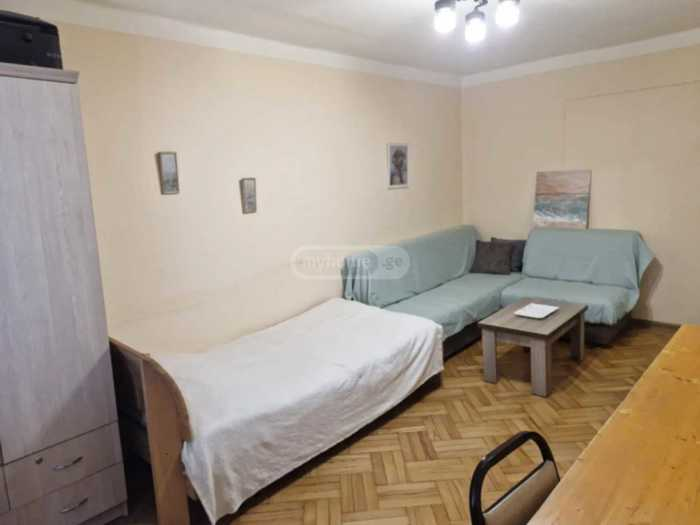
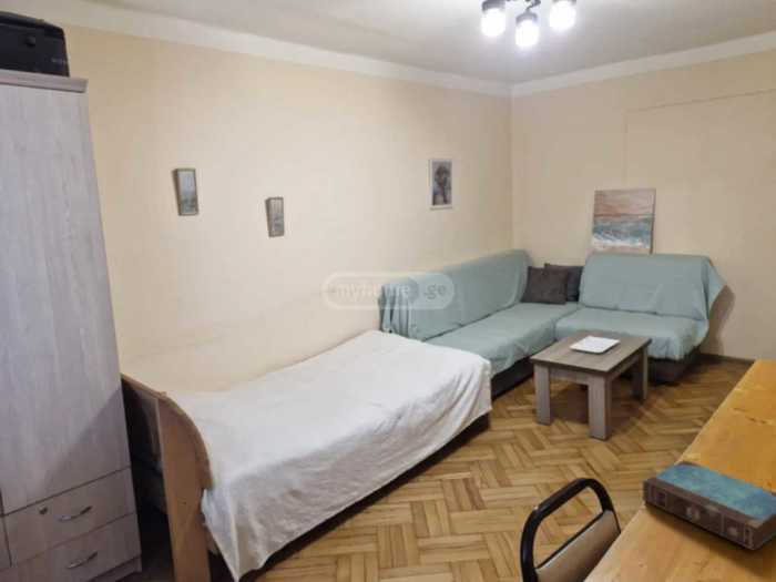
+ book [642,459,776,552]
